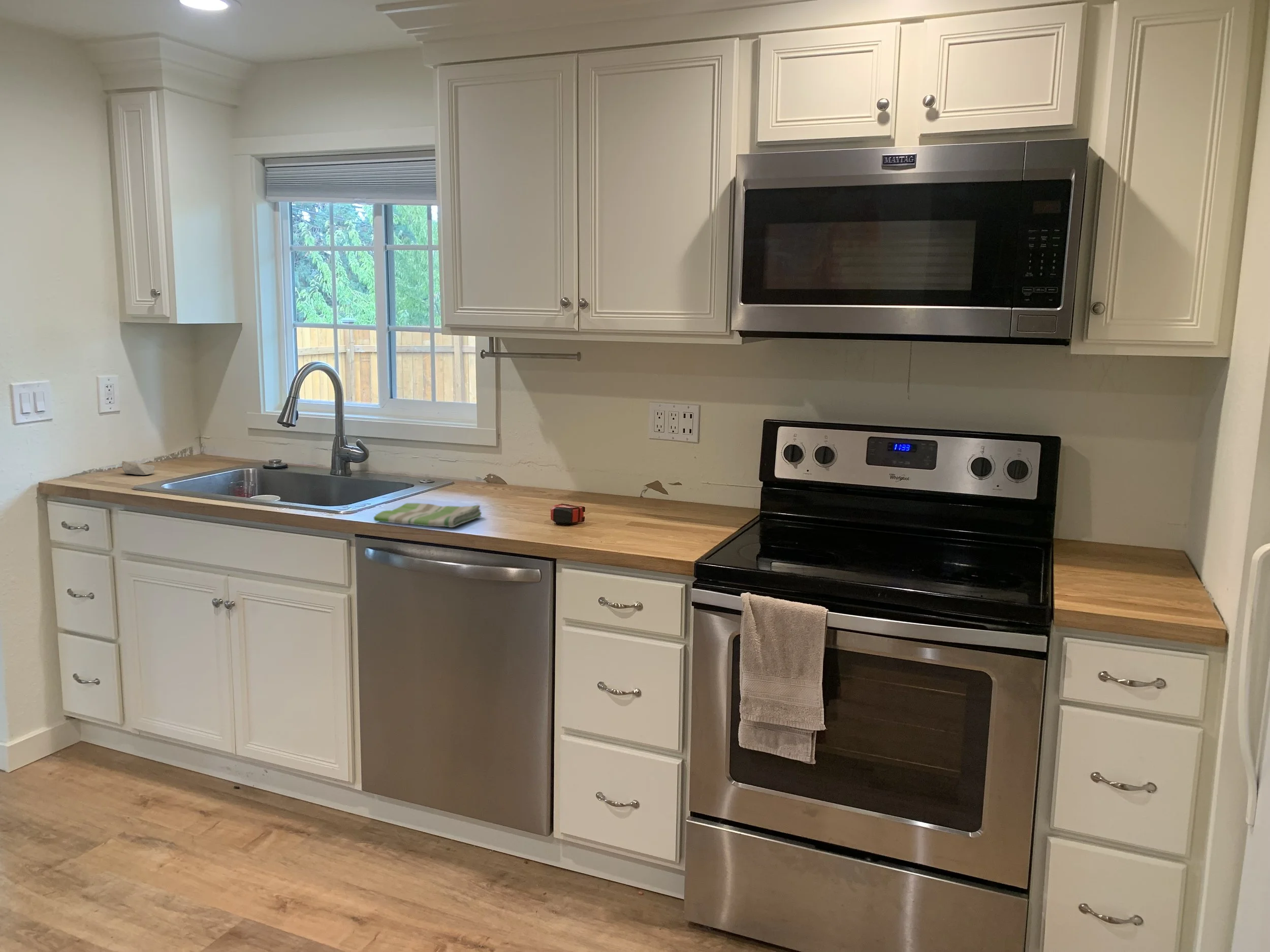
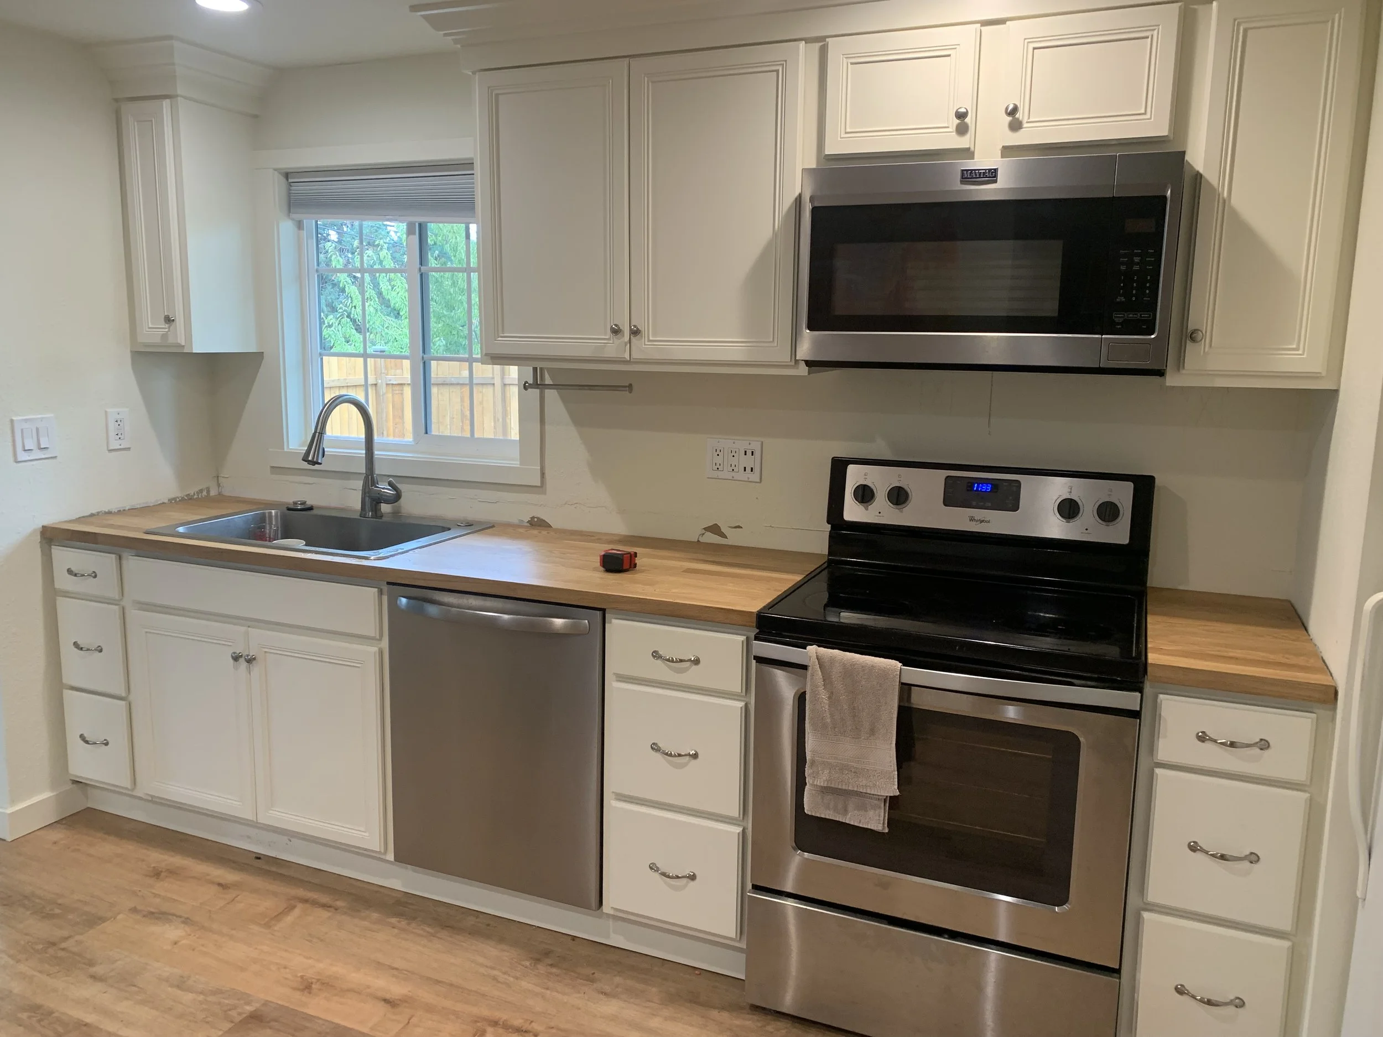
- soap bar [121,461,155,476]
- dish towel [373,503,482,528]
